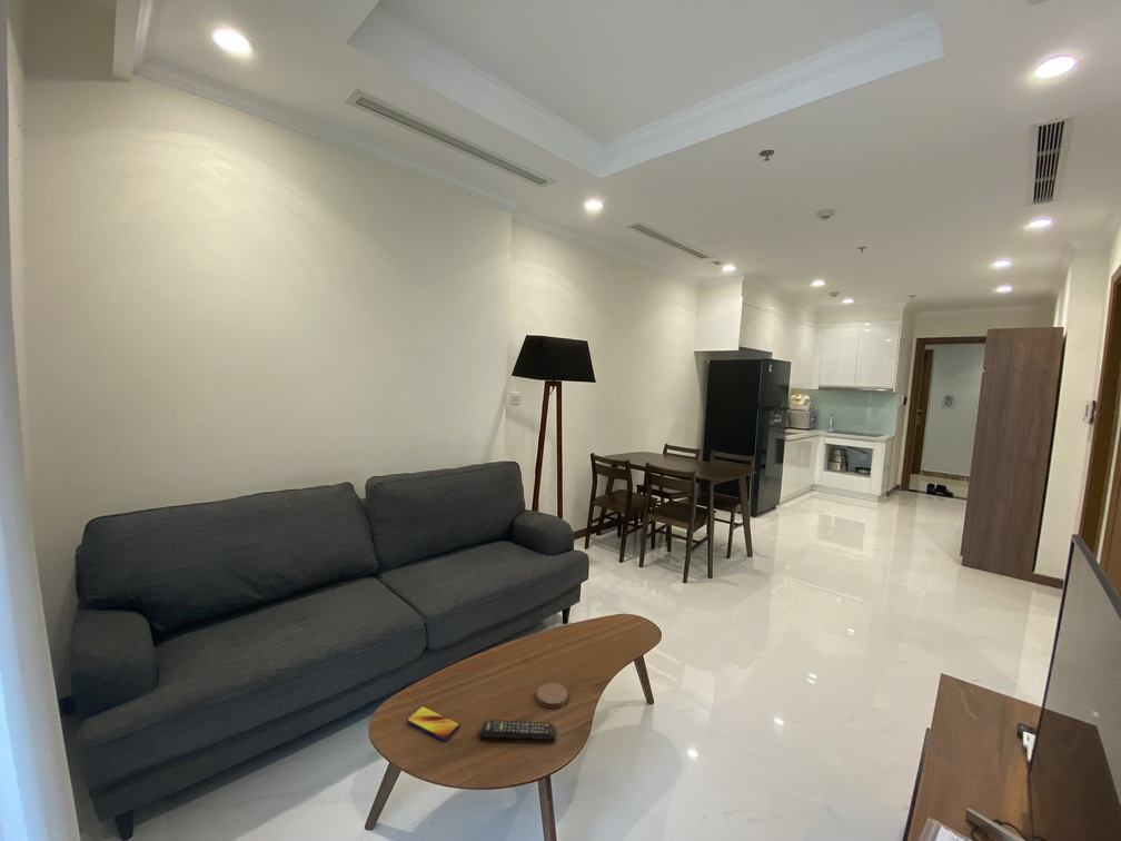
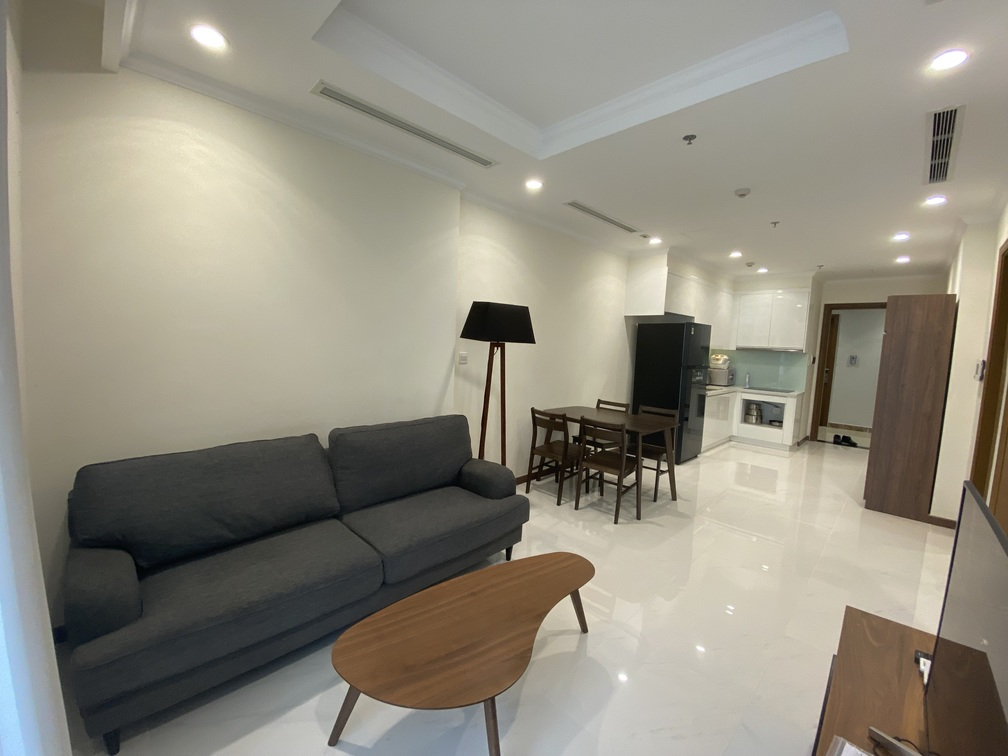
- smartphone [406,705,460,742]
- coaster [536,682,568,709]
- remote control [478,719,557,741]
